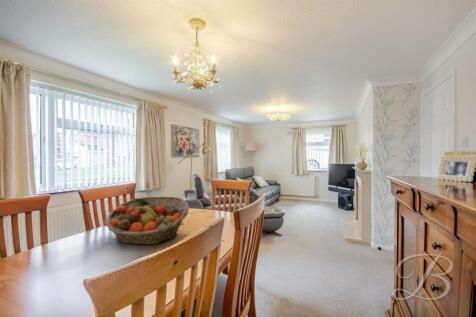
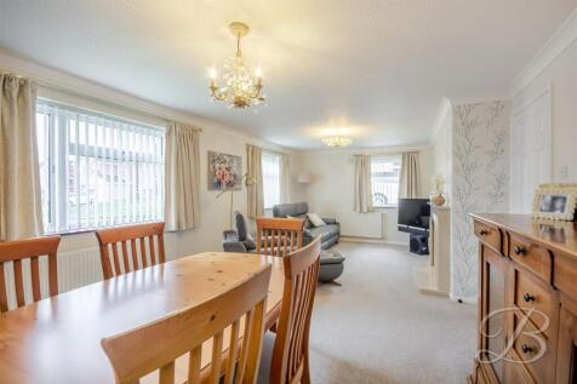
- fruit basket [104,195,190,245]
